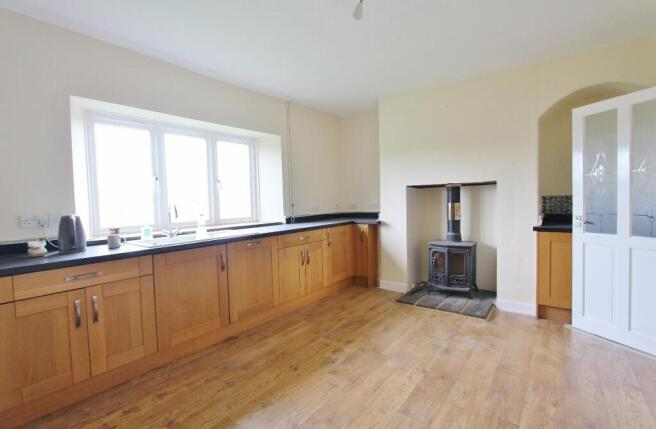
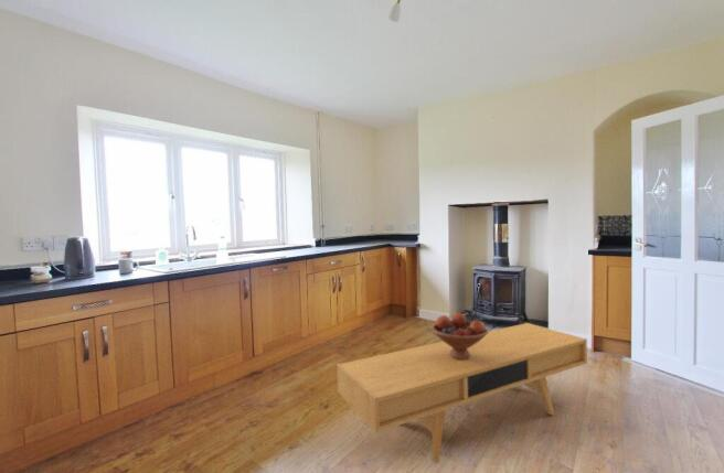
+ tv console [336,322,588,464]
+ fruit bowl [432,312,489,359]
